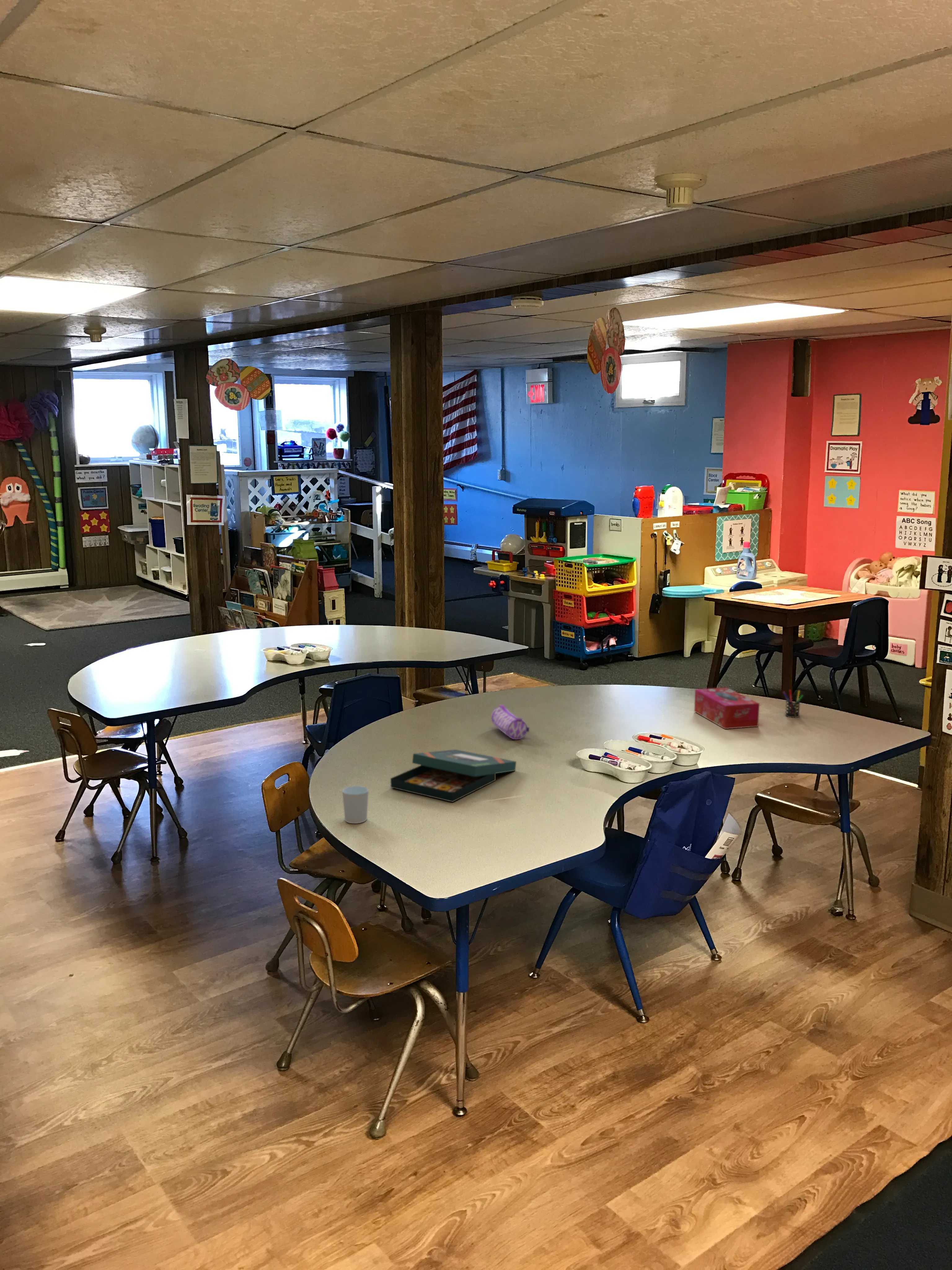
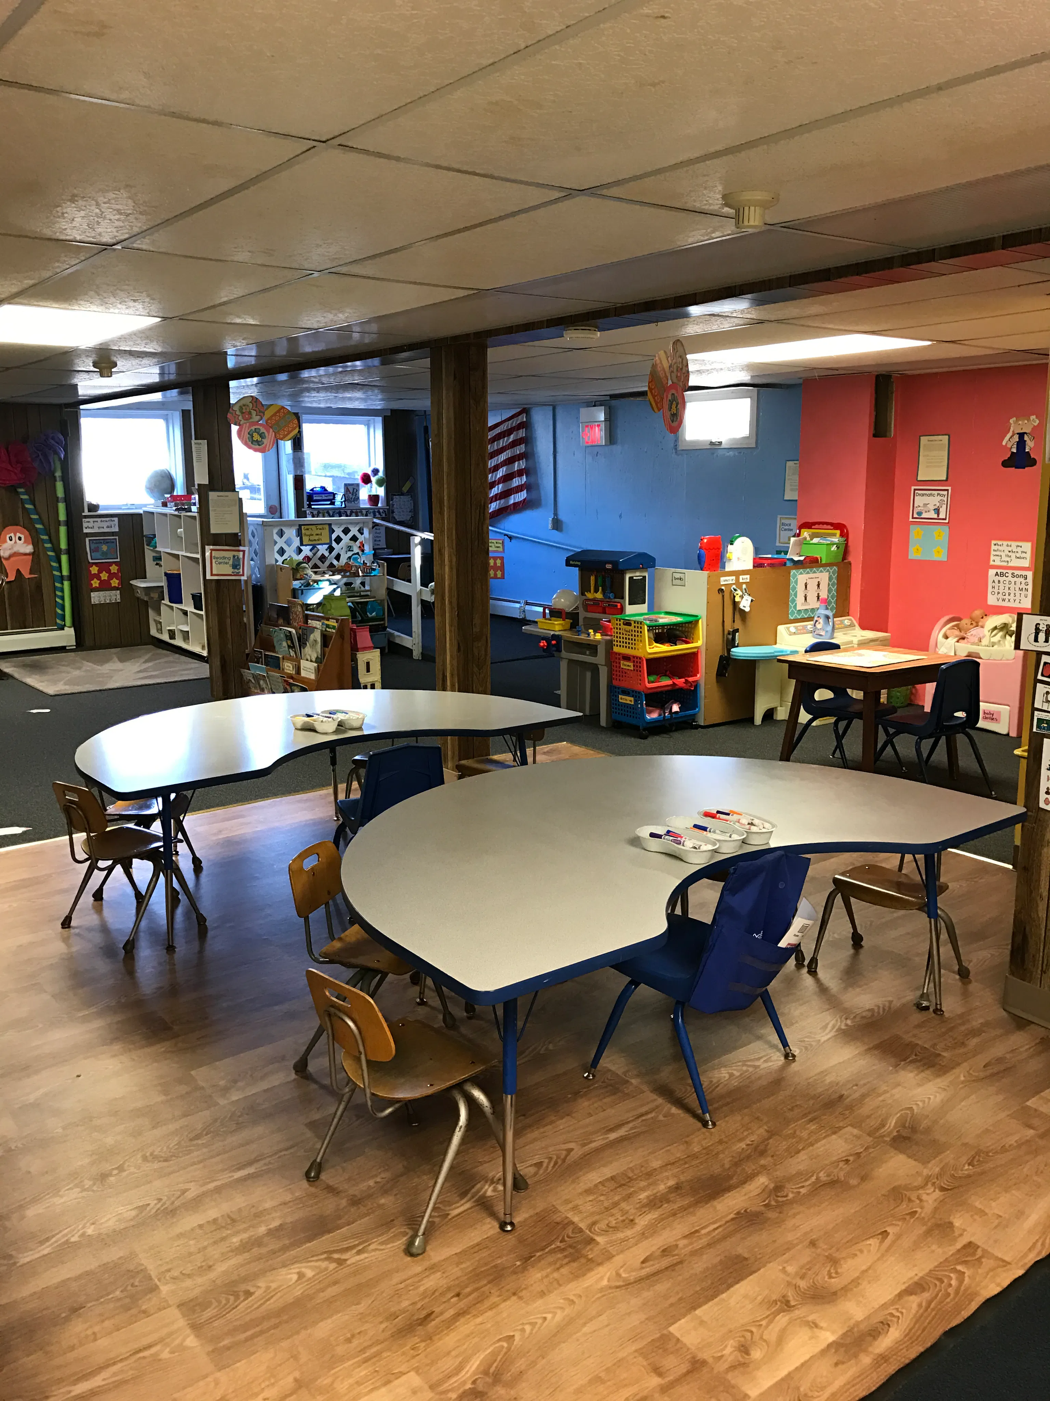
- board game [390,749,517,802]
- pencil case [491,704,530,740]
- pen holder [783,690,804,718]
- cup [342,786,369,824]
- tissue box [694,687,760,729]
